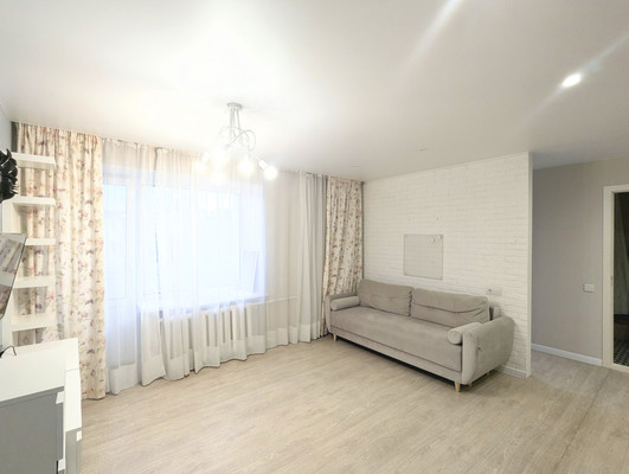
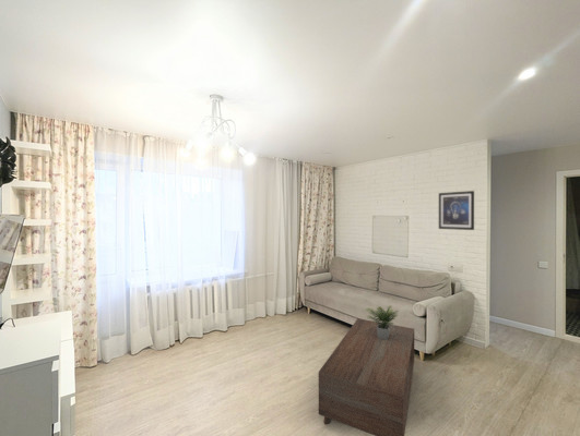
+ coffee table [318,305,415,436]
+ wall art [438,190,475,231]
